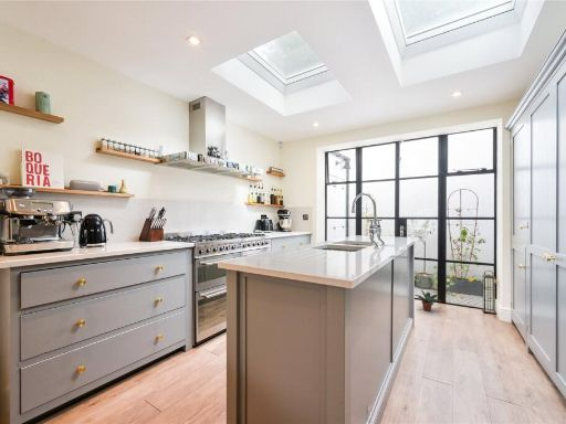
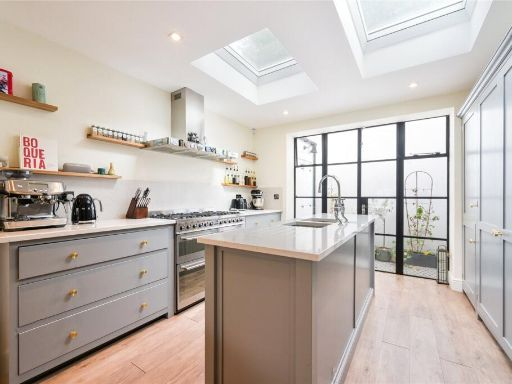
- potted plant [415,289,442,312]
